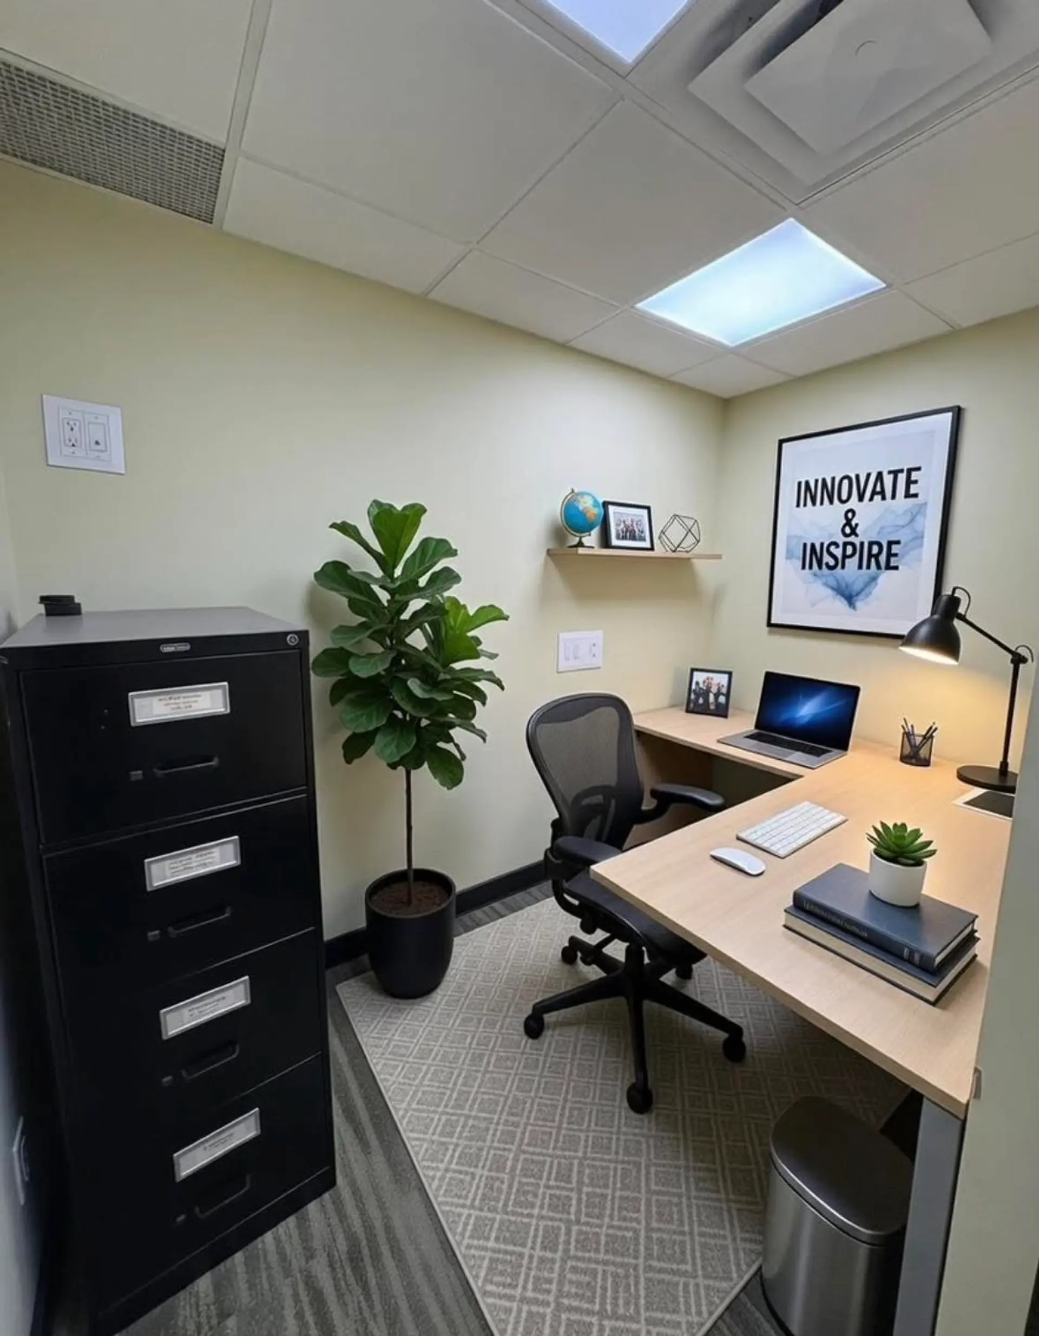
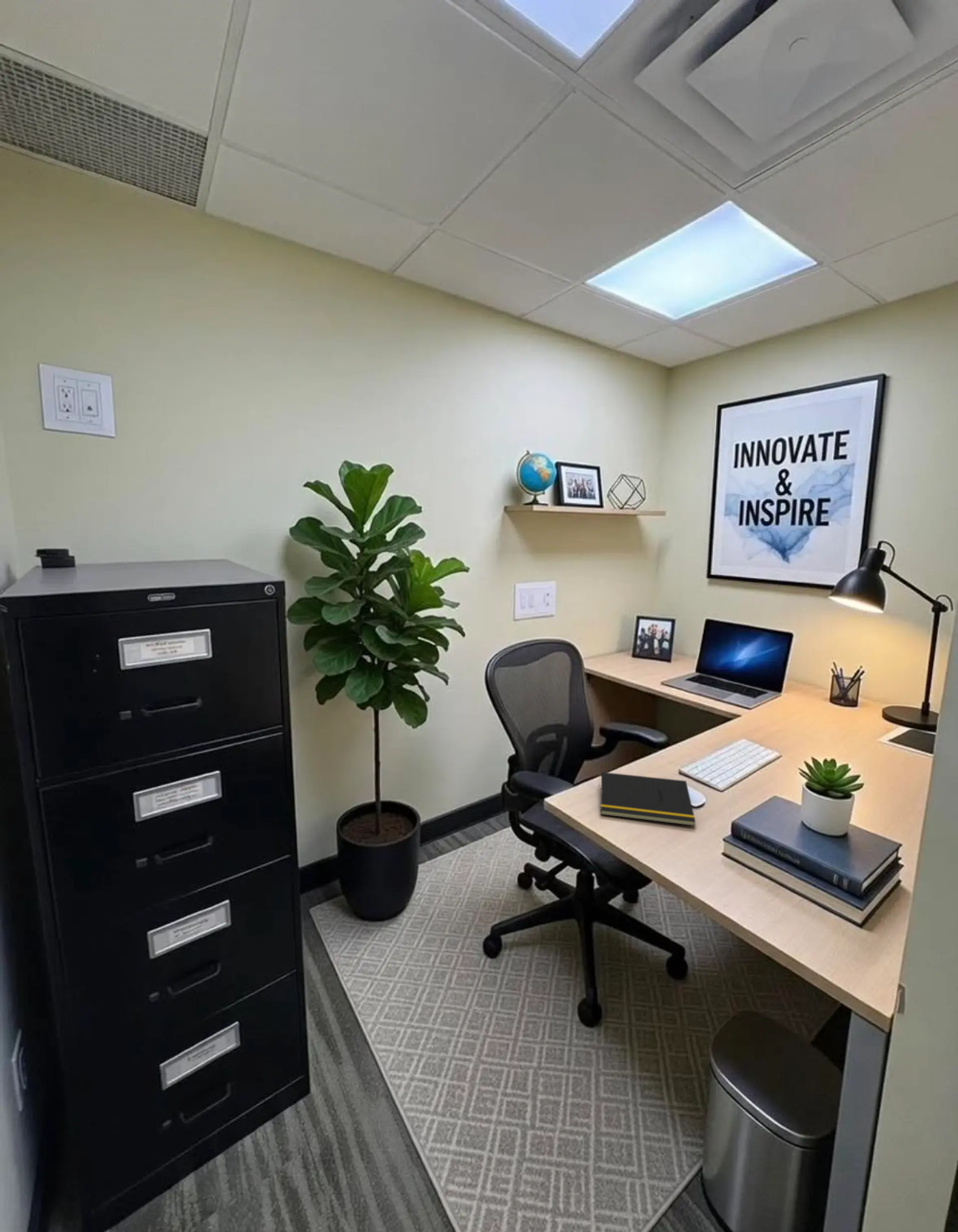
+ notepad [598,771,696,827]
